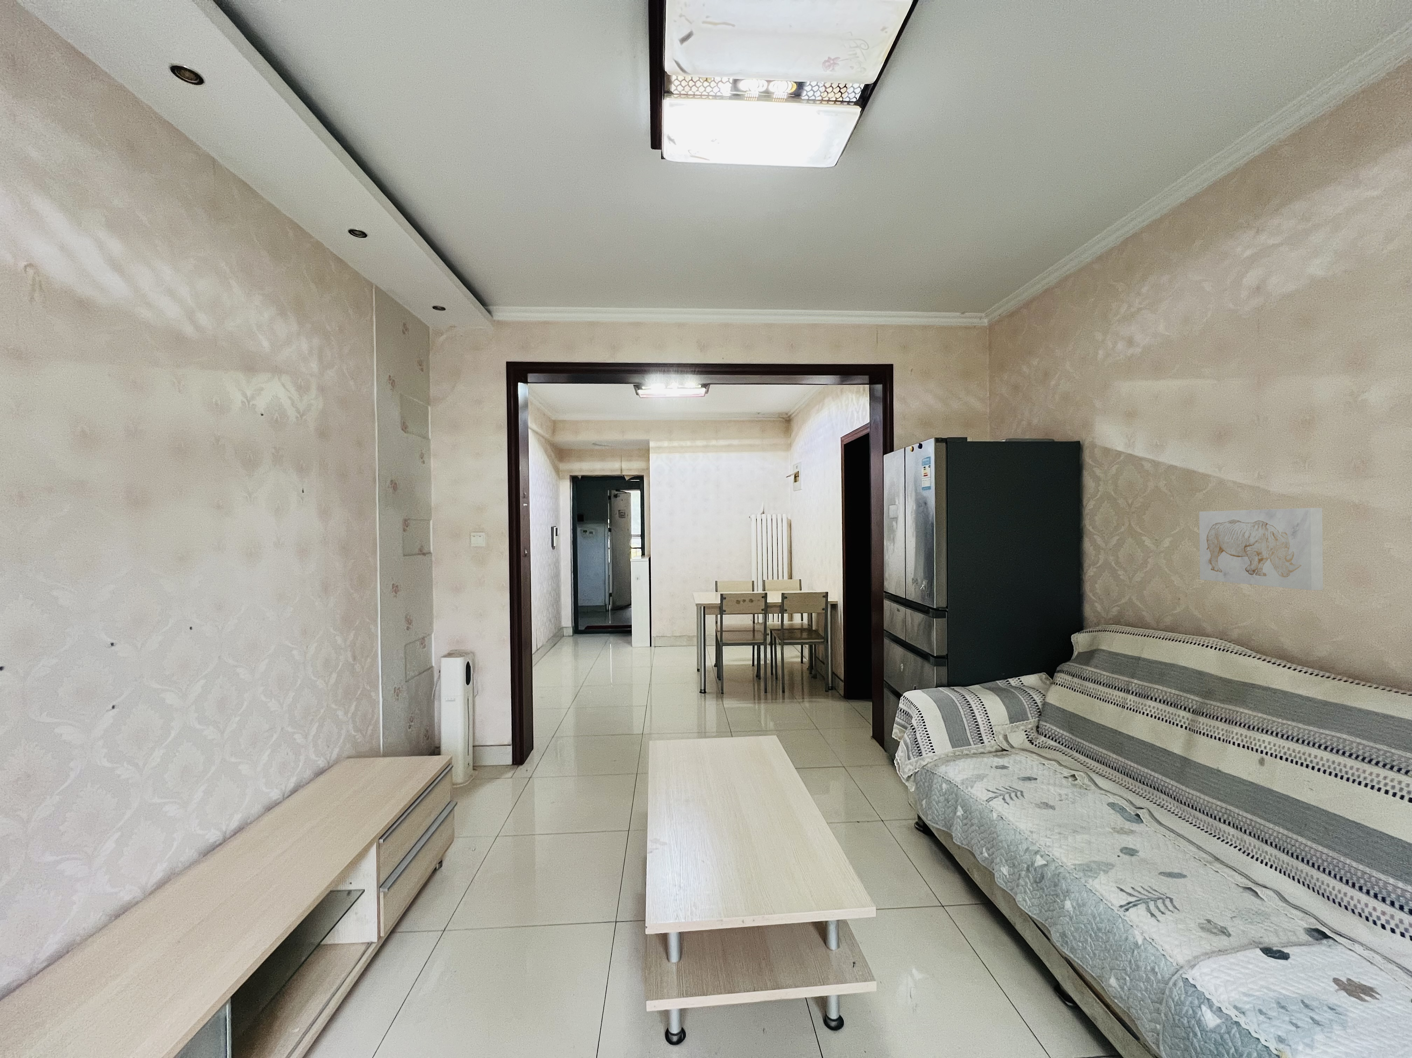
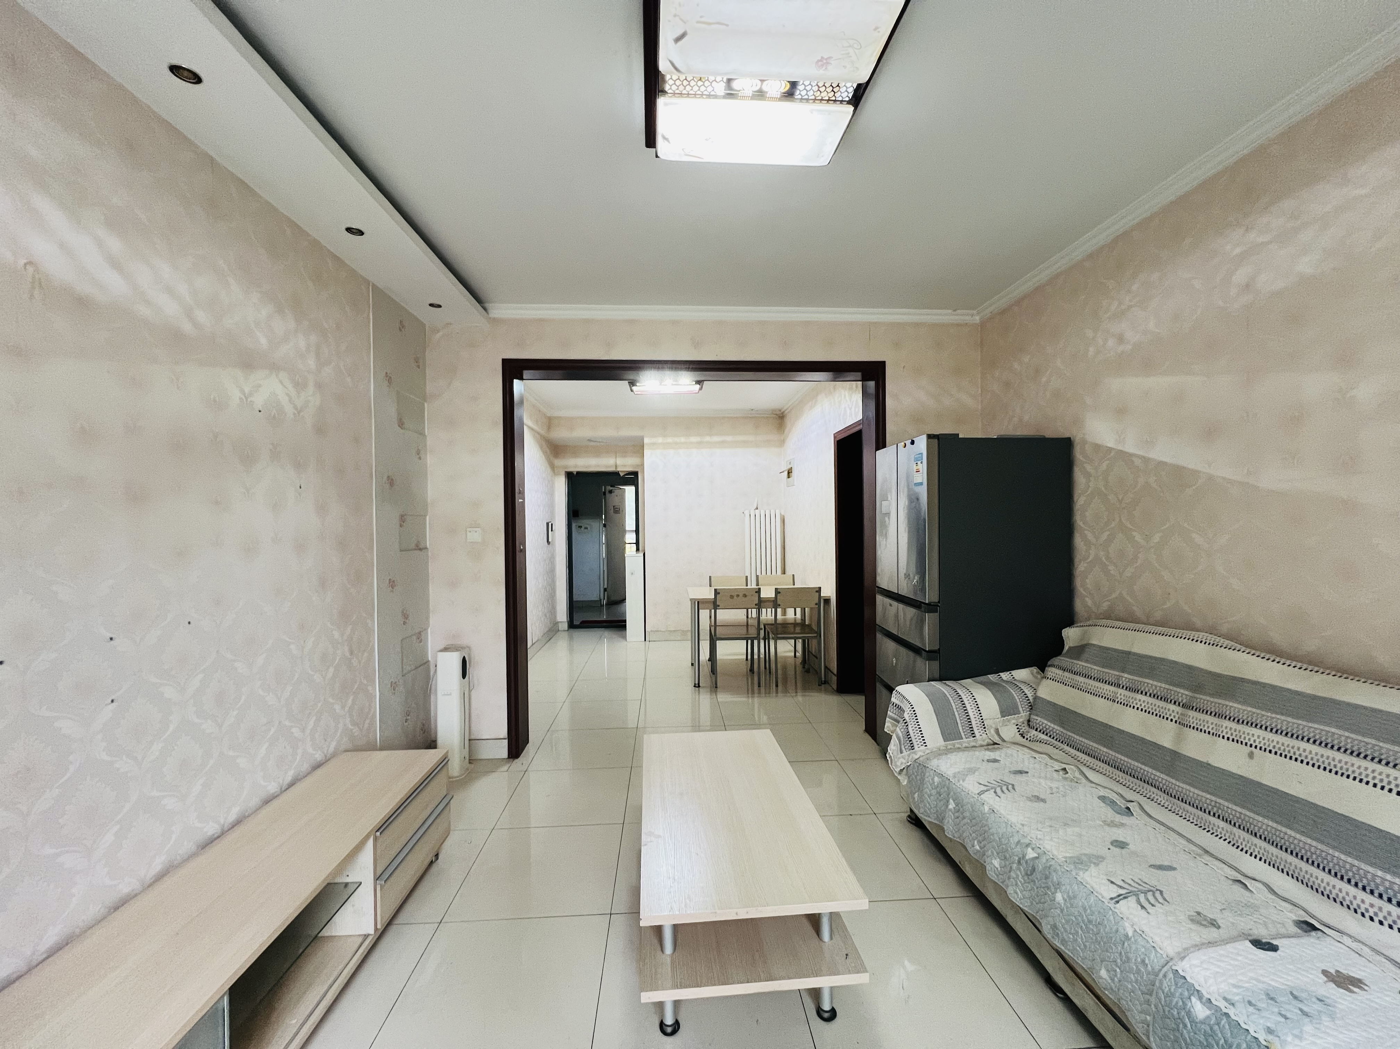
- wall art [1199,508,1323,590]
